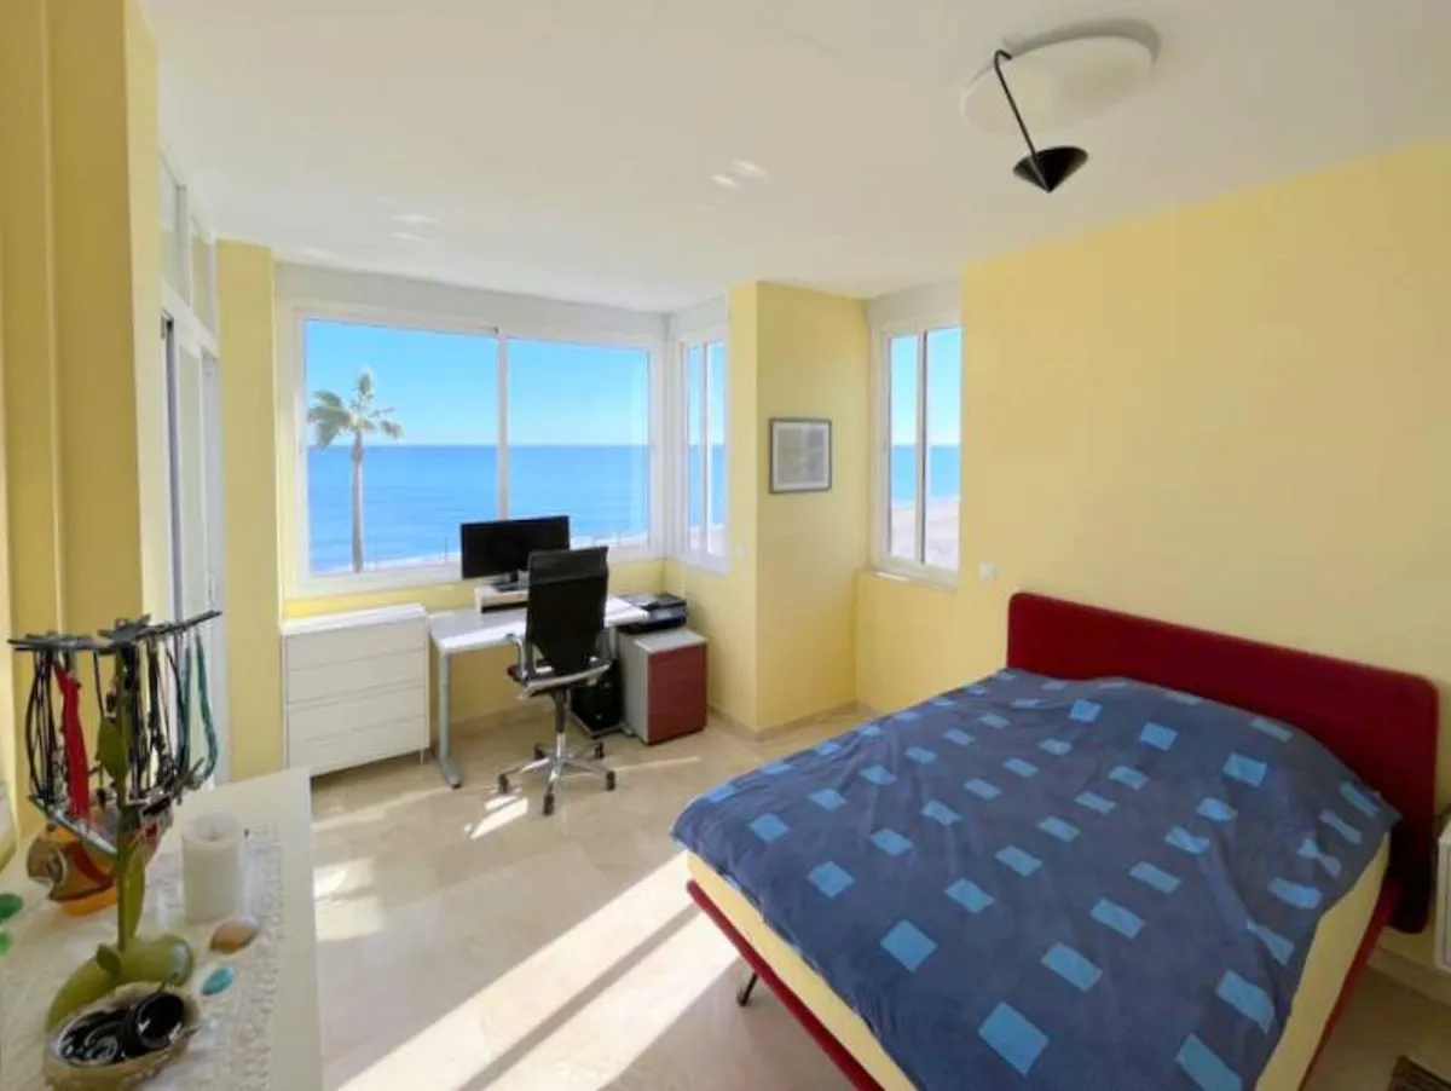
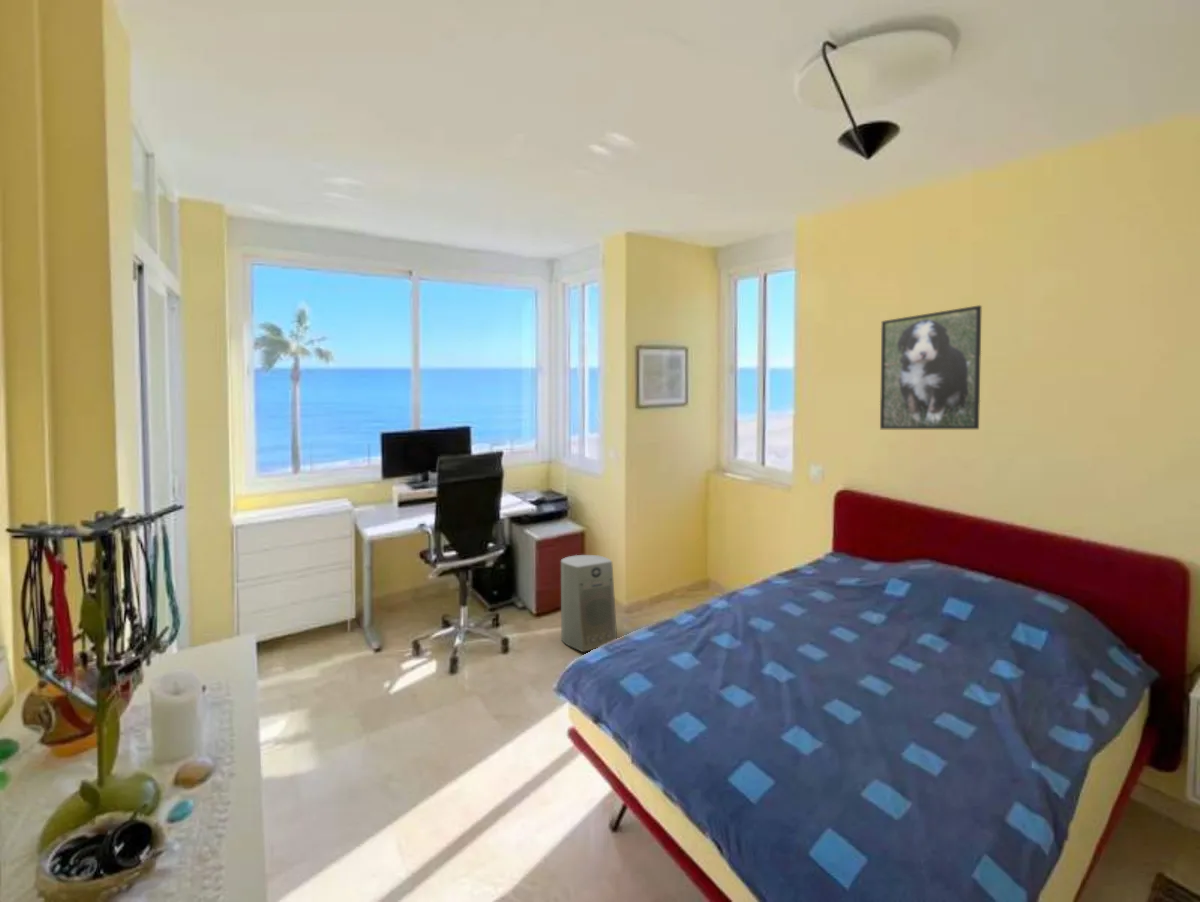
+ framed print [879,304,983,430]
+ fan [560,554,618,653]
